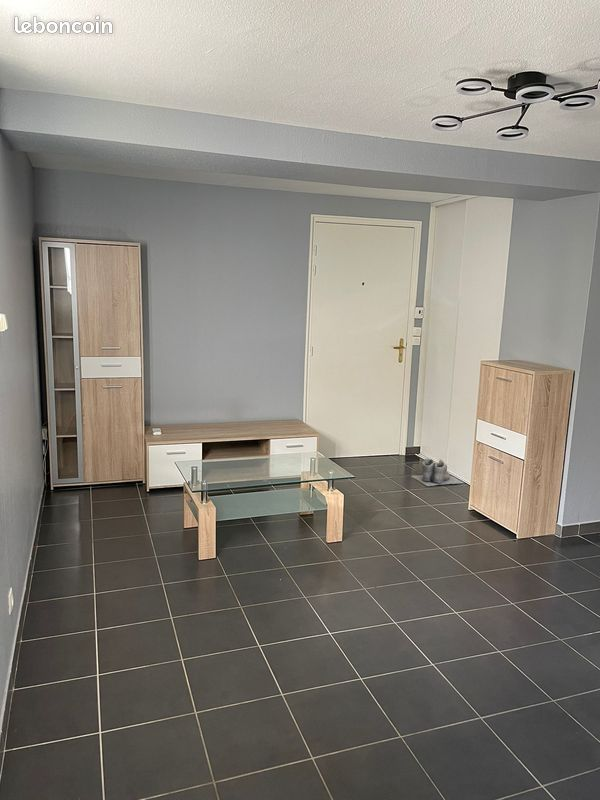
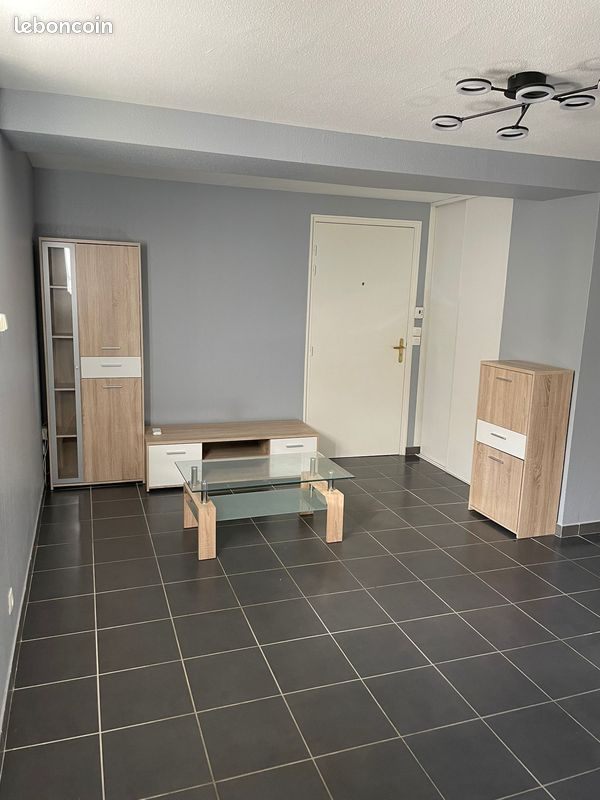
- boots [411,457,464,487]
